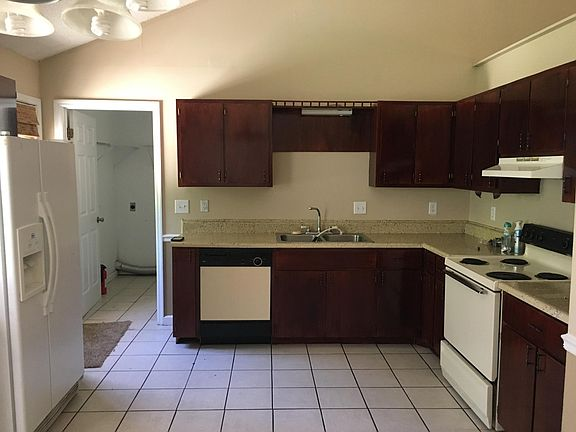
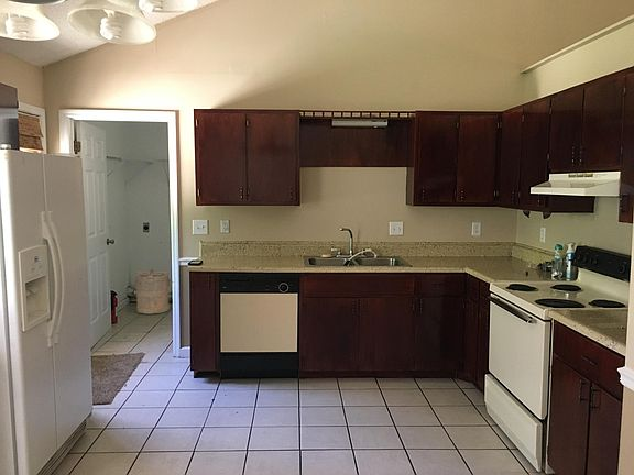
+ laundry hamper [134,268,173,314]
